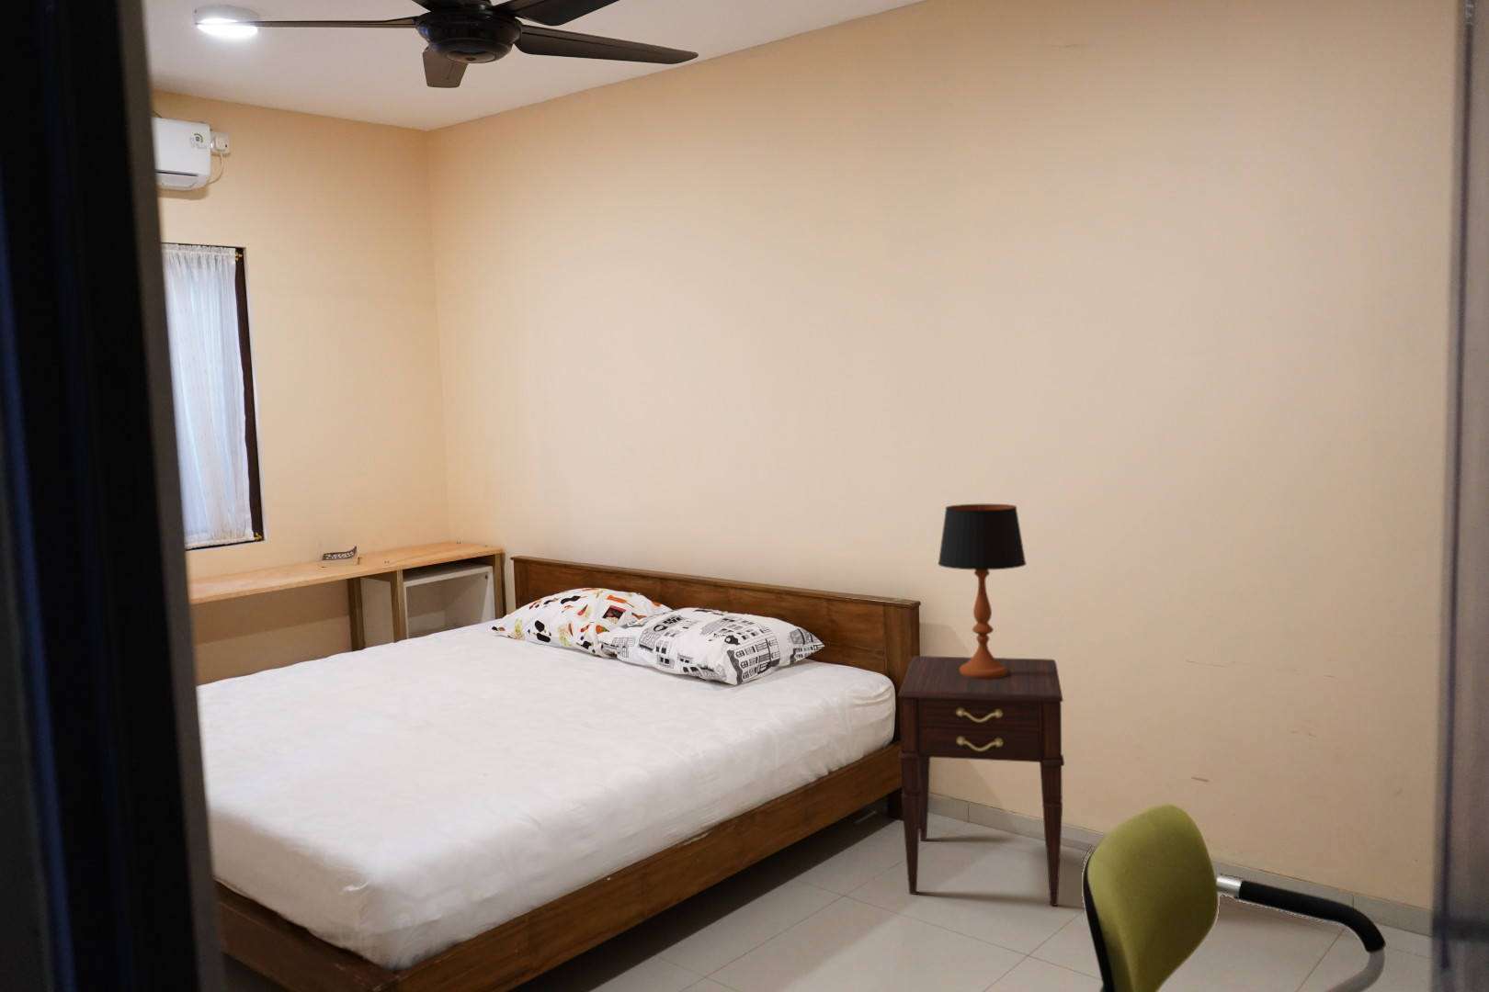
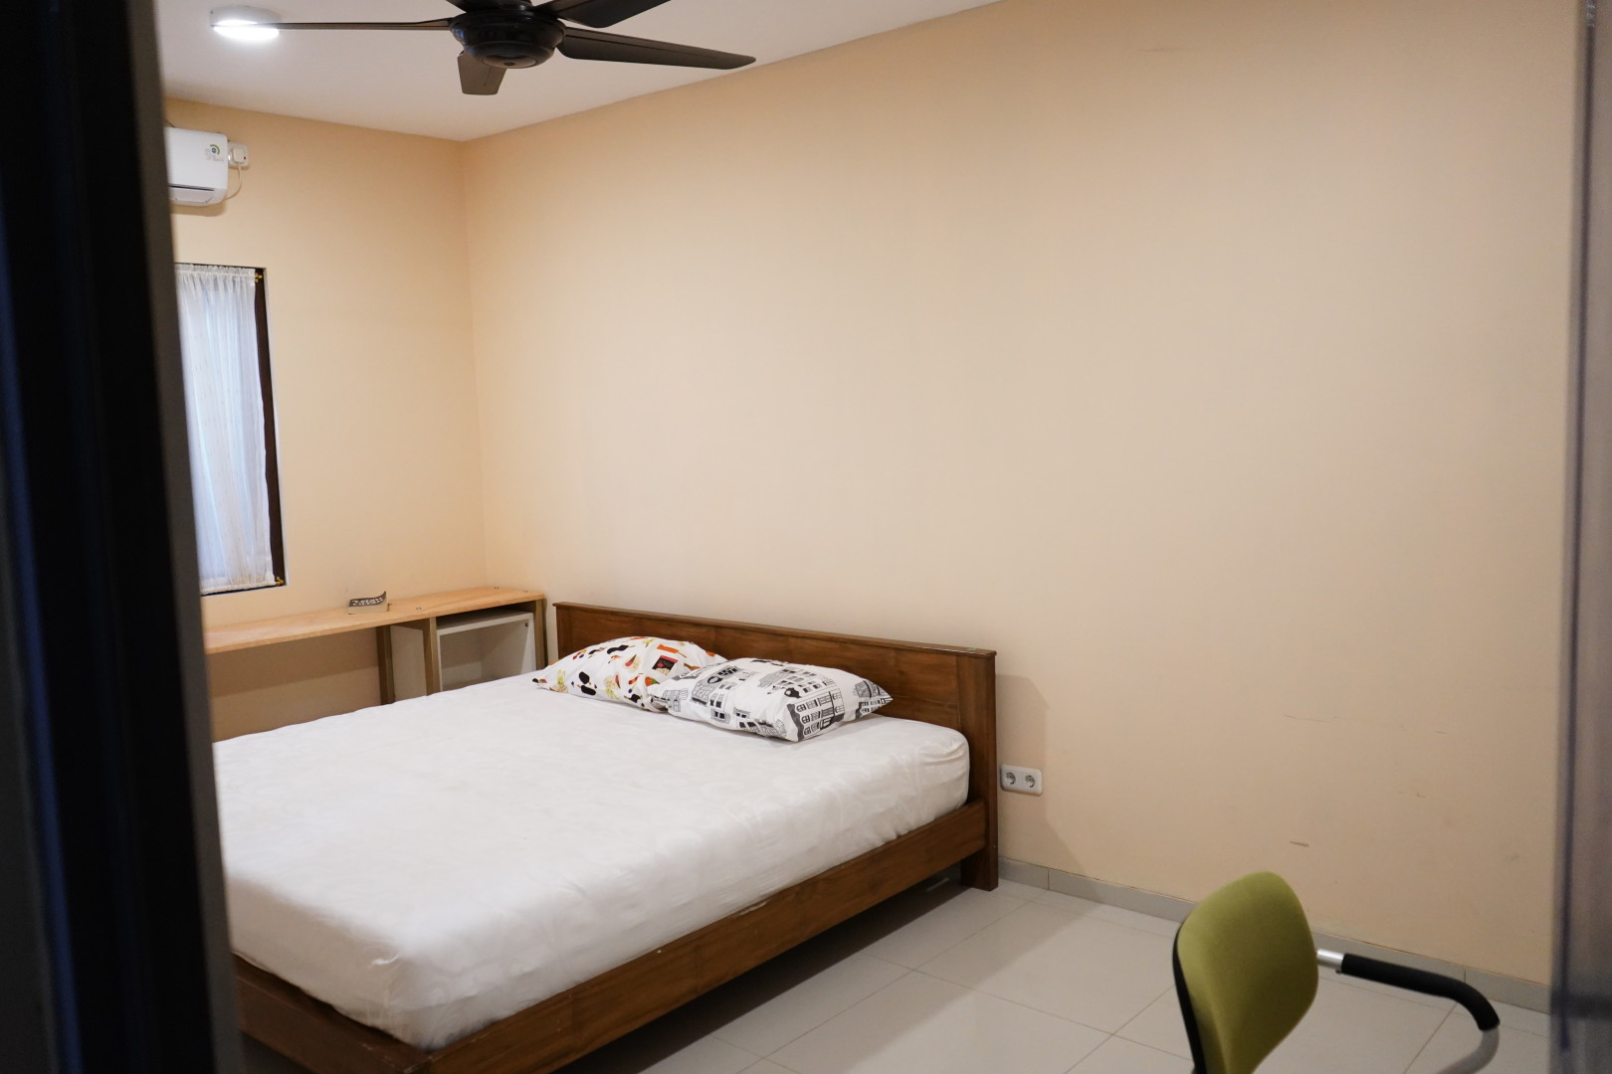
- nightstand [897,655,1066,907]
- table lamp [937,504,1027,679]
